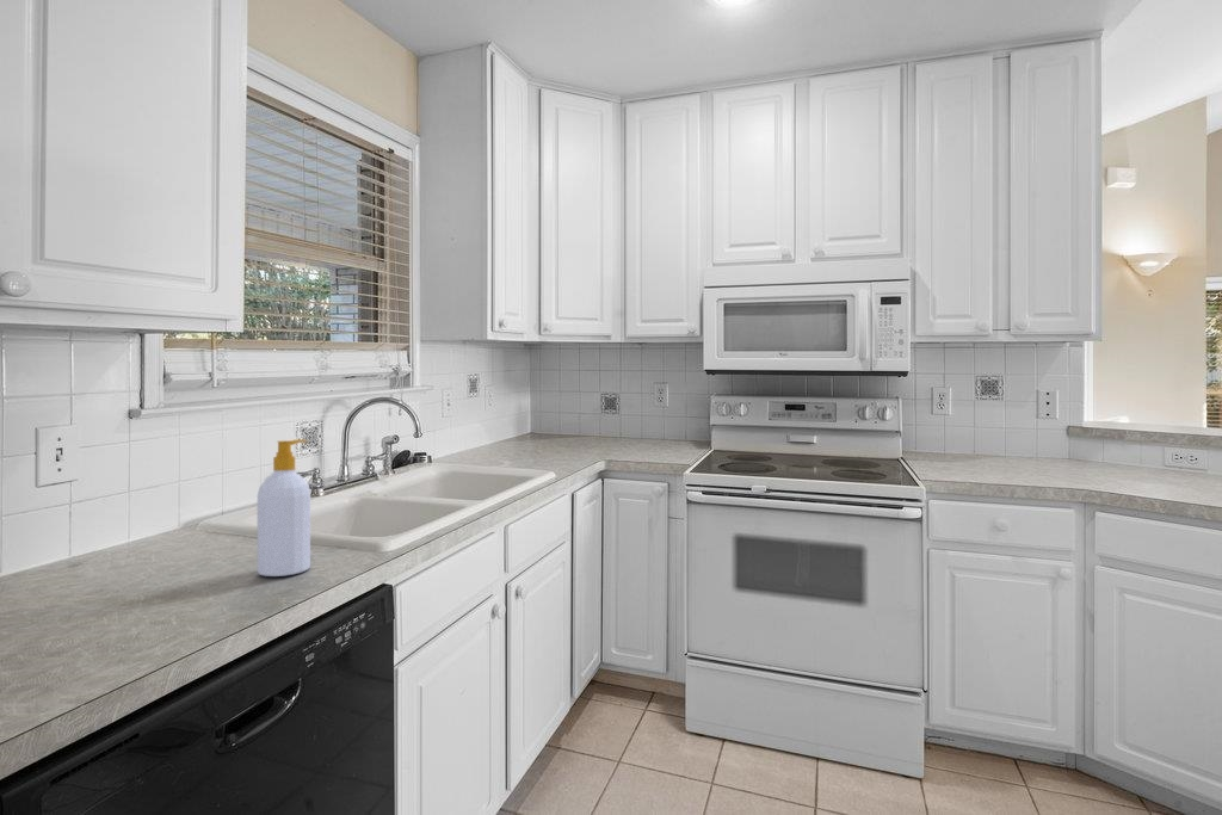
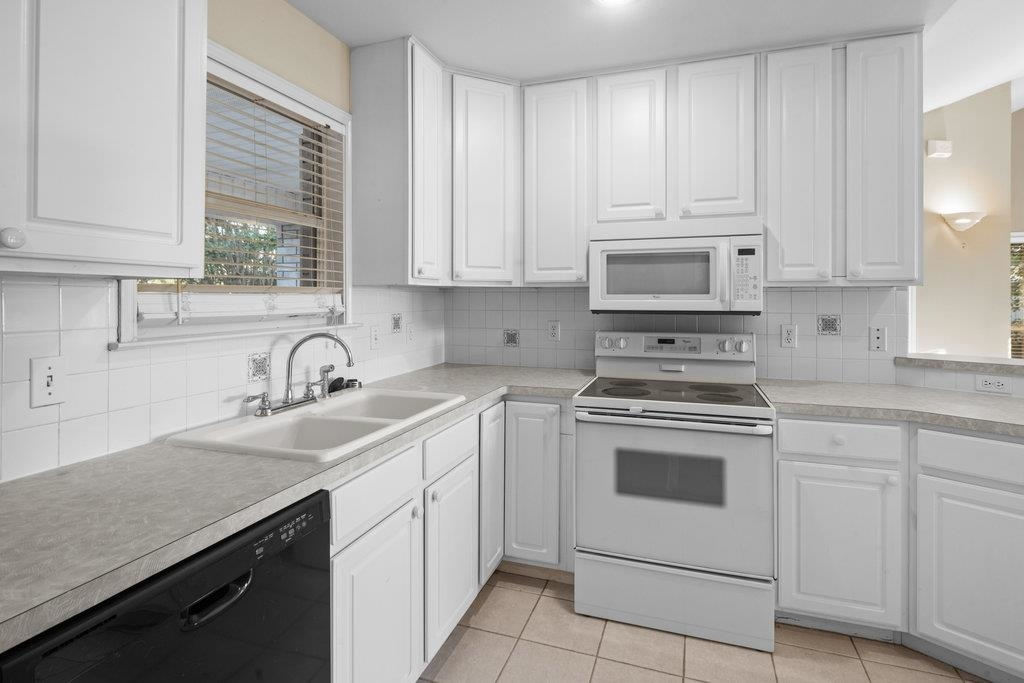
- soap bottle [257,438,311,578]
